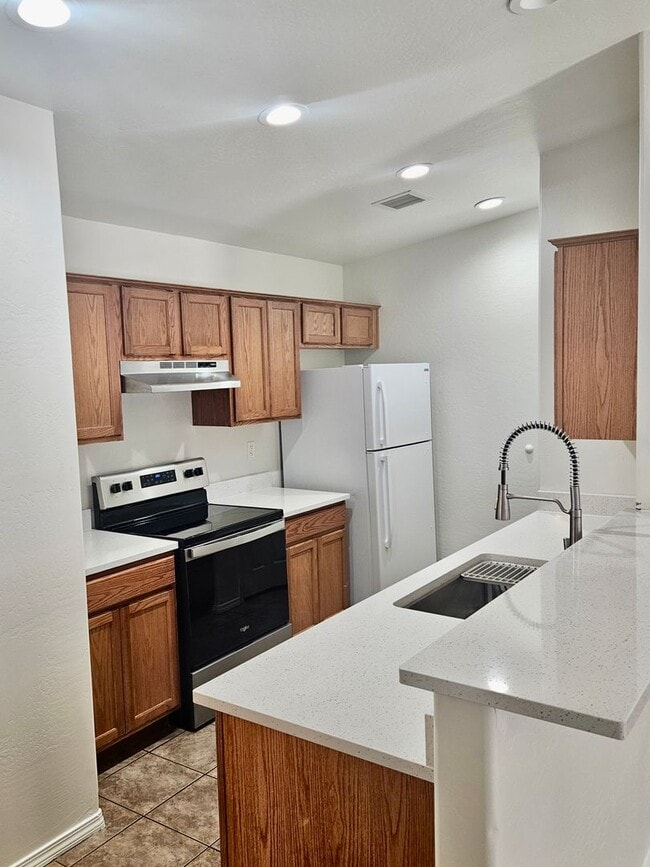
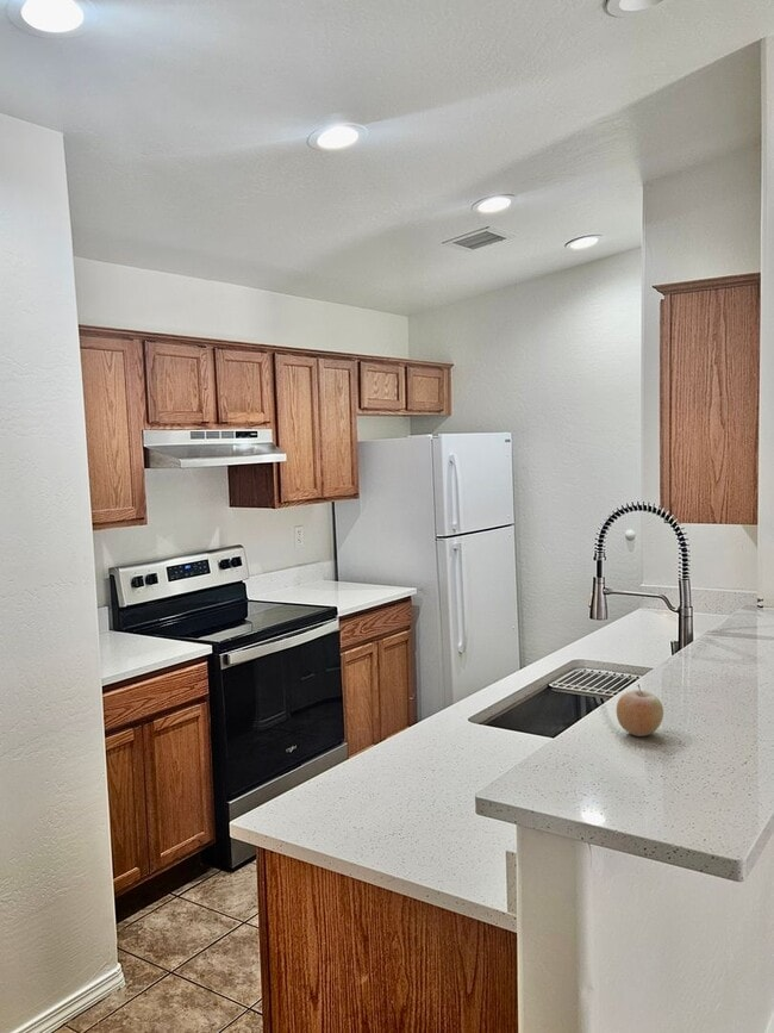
+ fruit [616,683,664,738]
